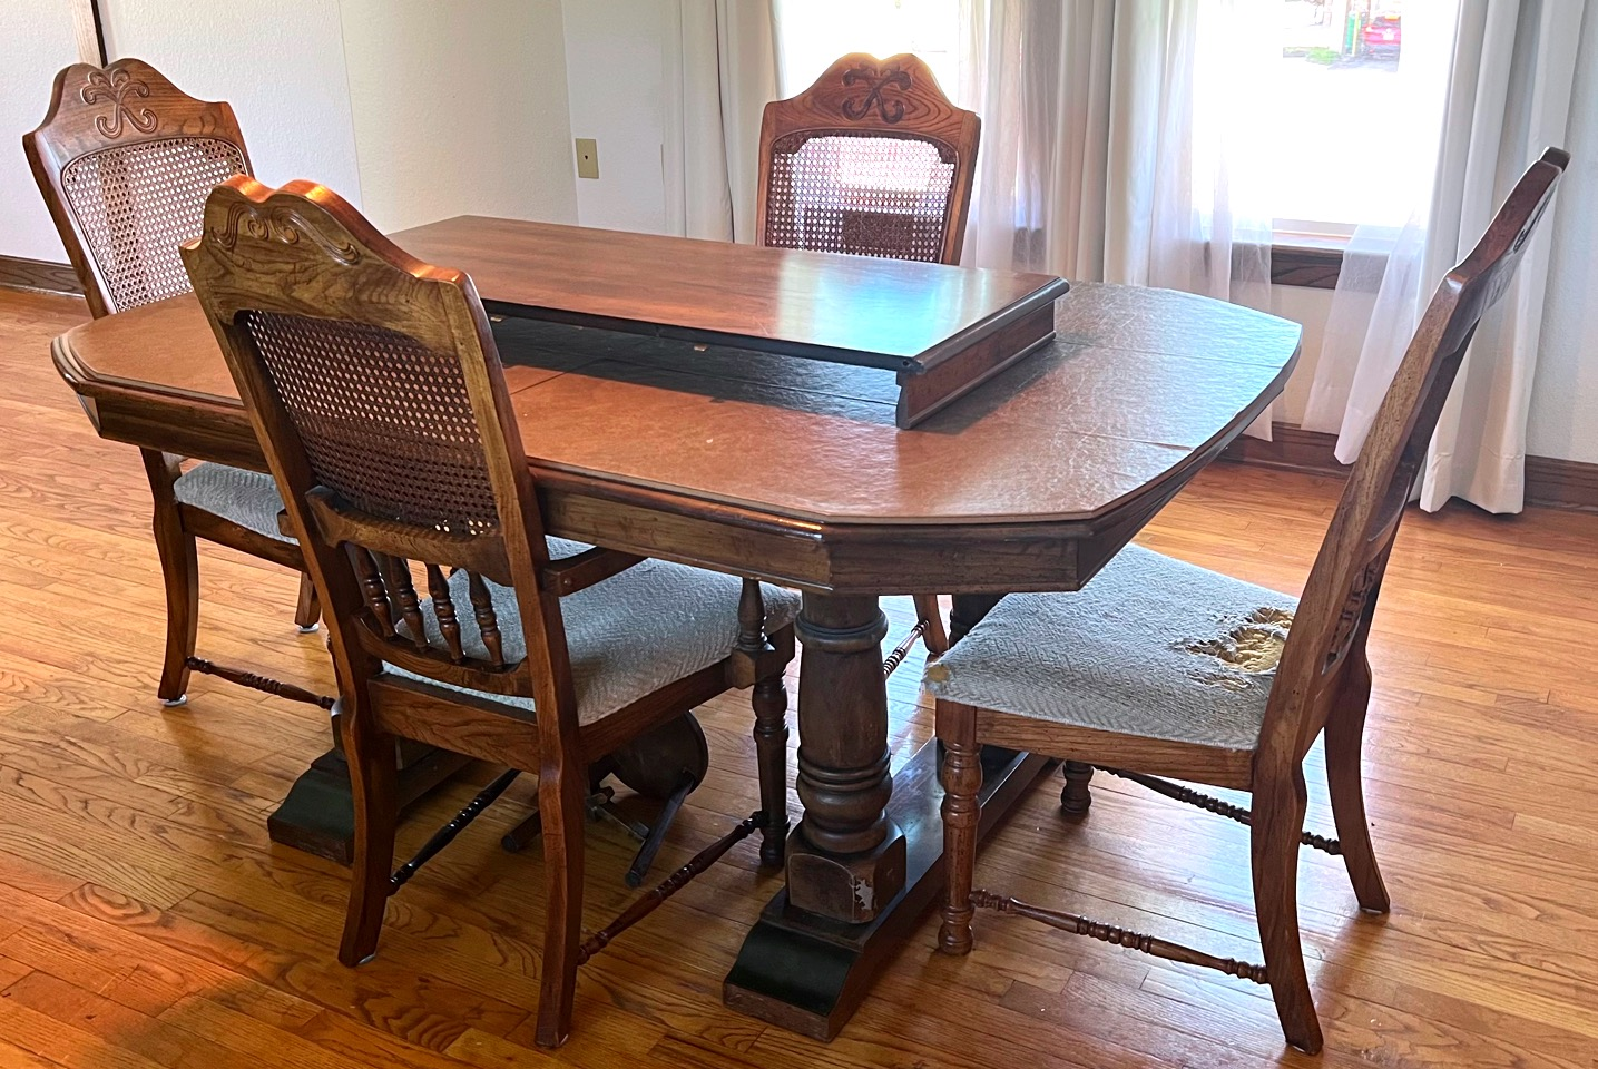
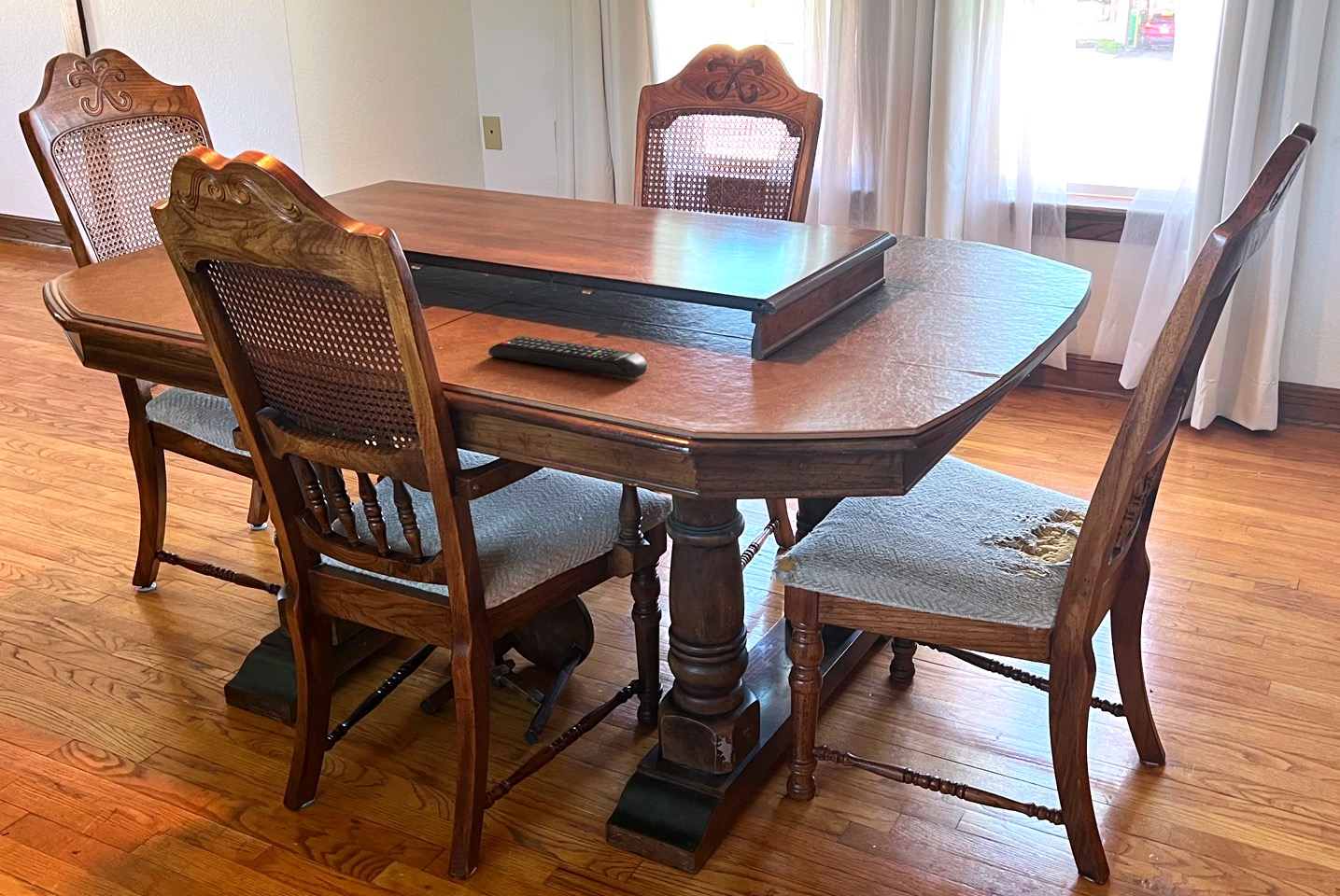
+ remote control [487,335,648,379]
